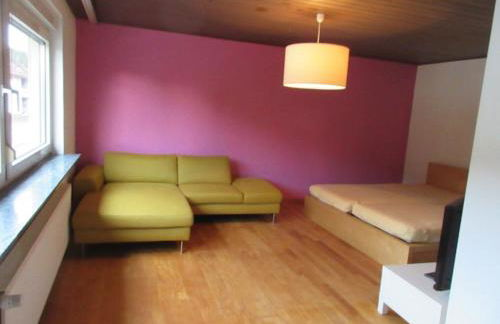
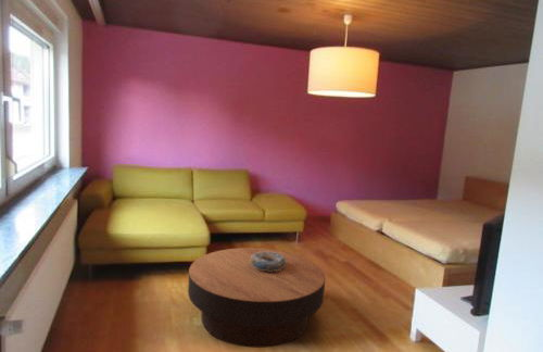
+ coffee table [187,247,326,349]
+ decorative bowl [250,252,287,272]
